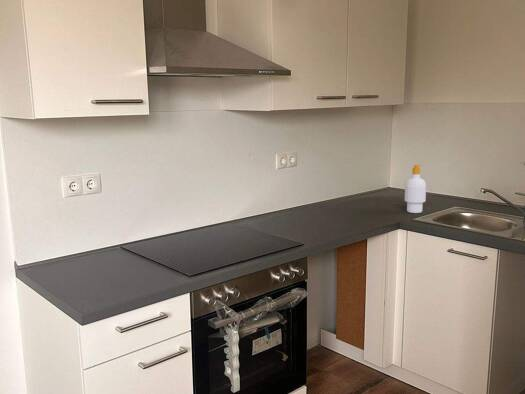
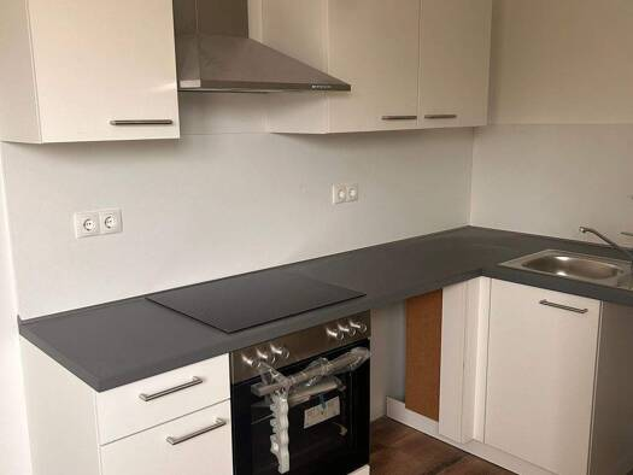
- soap bottle [404,164,427,214]
